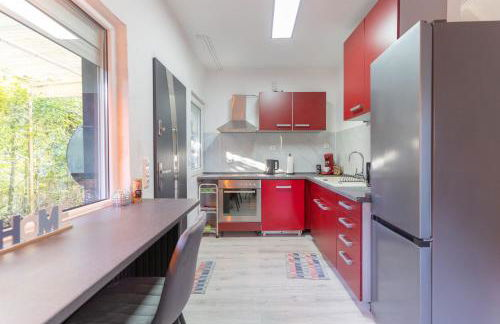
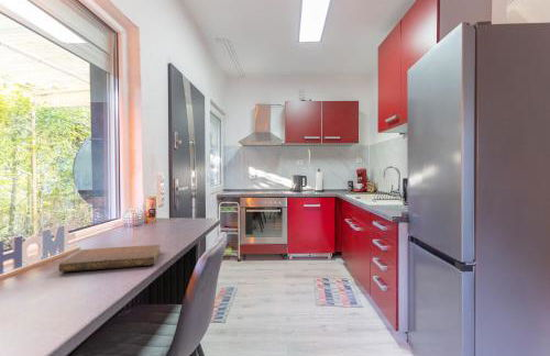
+ notebook [58,244,162,274]
